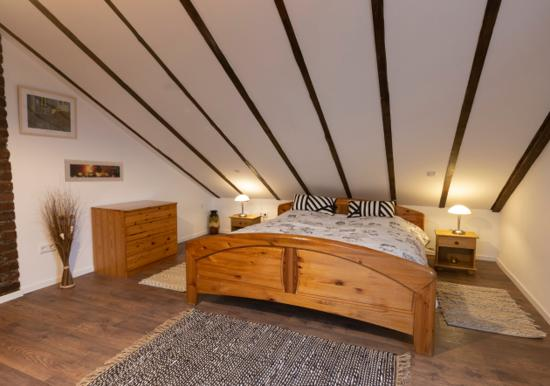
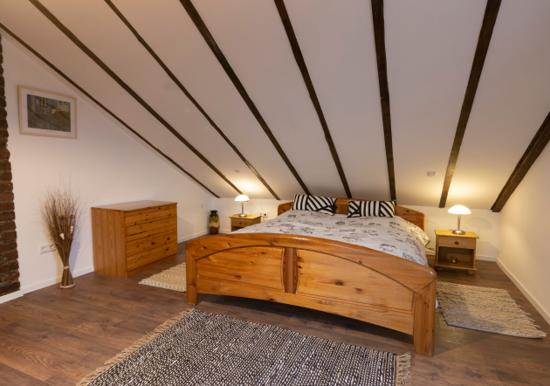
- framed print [63,158,125,183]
